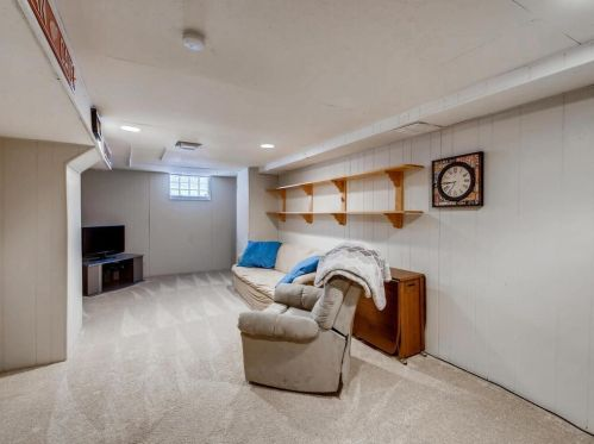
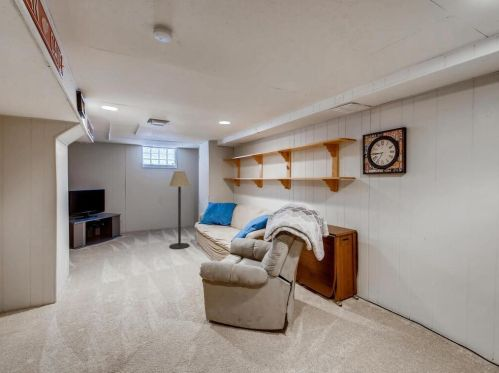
+ floor lamp [168,170,191,250]
